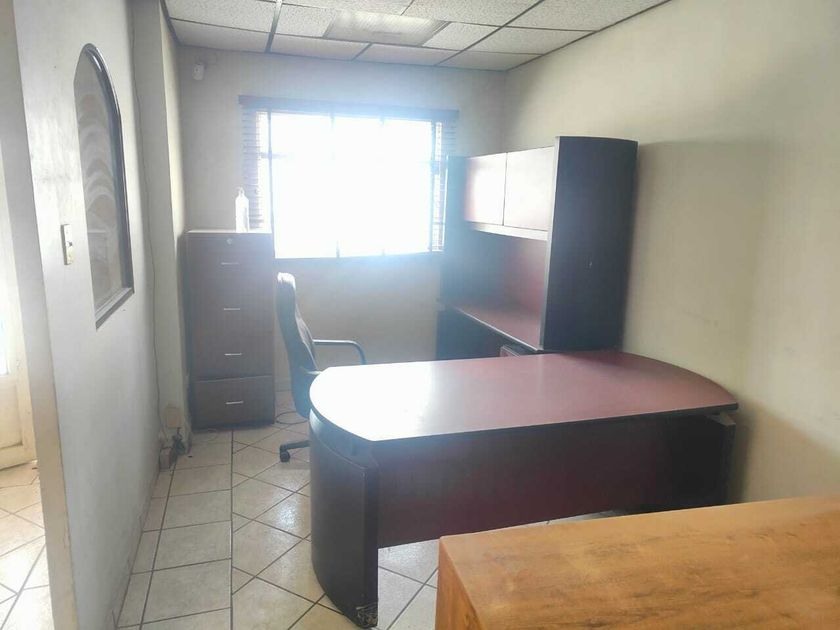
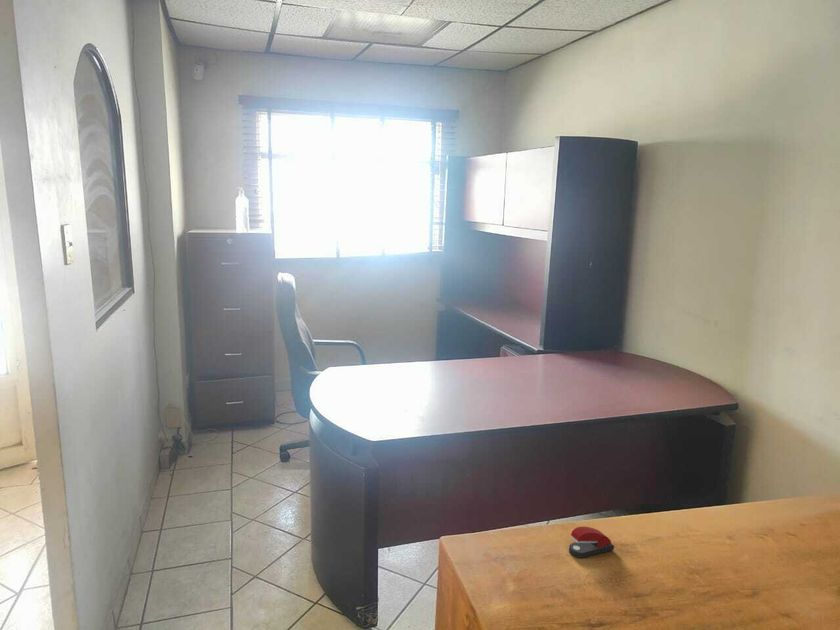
+ stapler [568,526,615,559]
